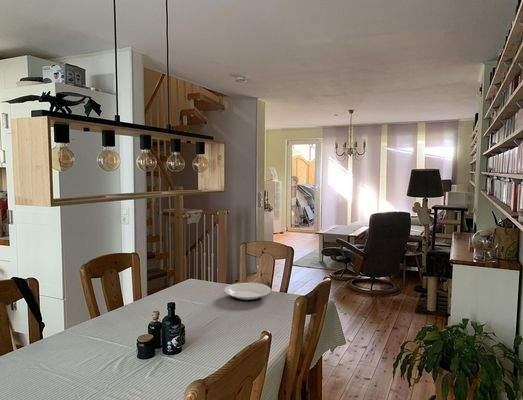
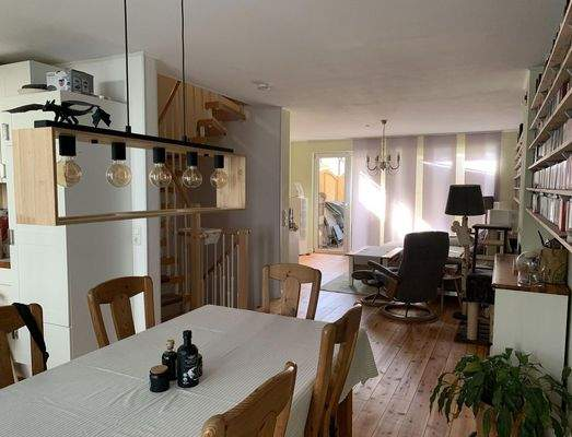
- plate [223,282,271,302]
